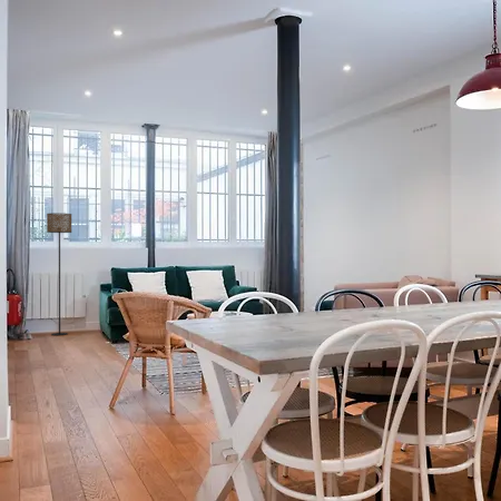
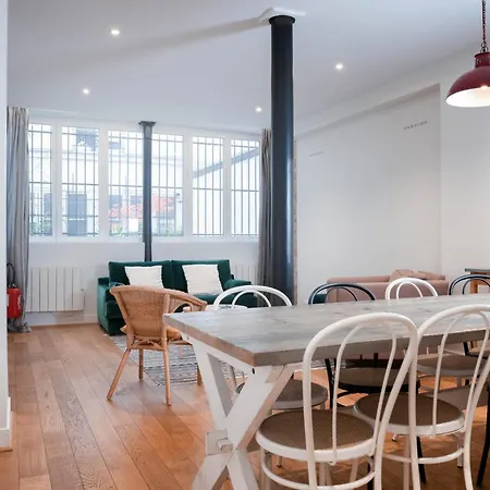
- floor lamp [46,212,72,336]
